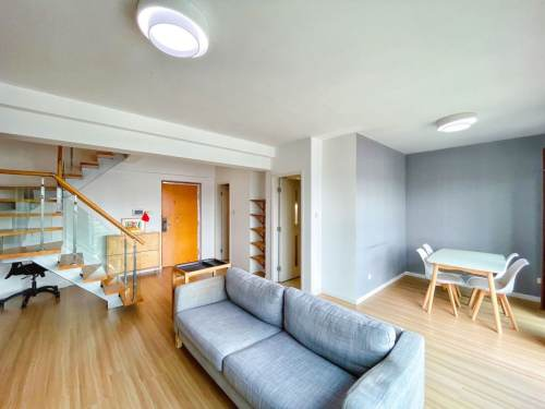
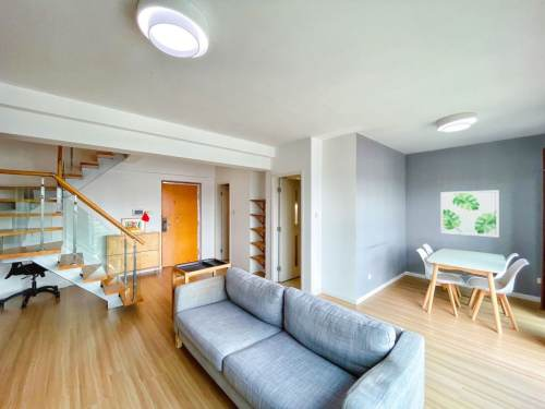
+ wall art [440,189,500,239]
